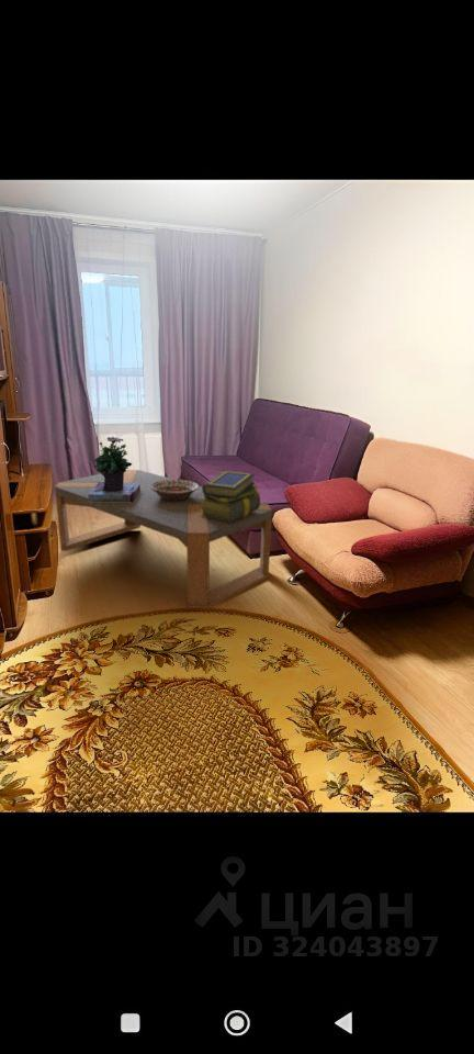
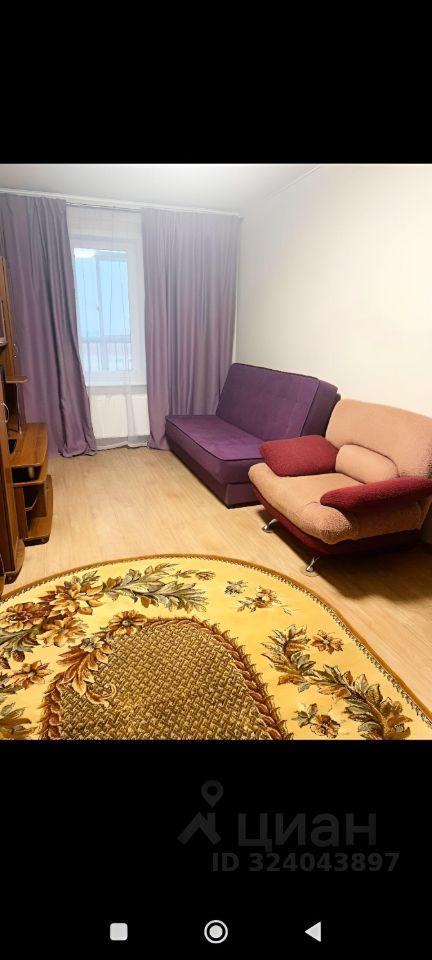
- decorative bowl [150,479,200,501]
- potted flower [88,436,140,503]
- stack of books [200,470,261,524]
- coffee table [54,469,273,609]
